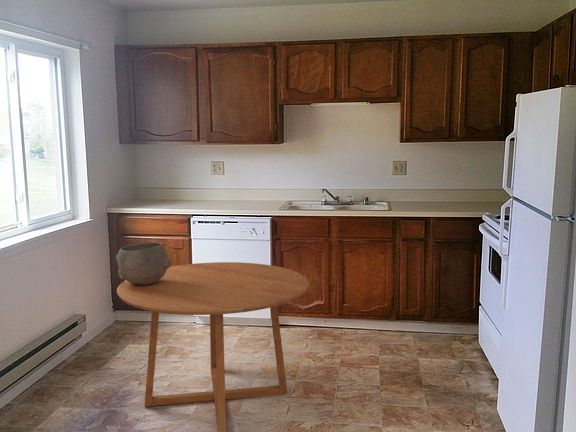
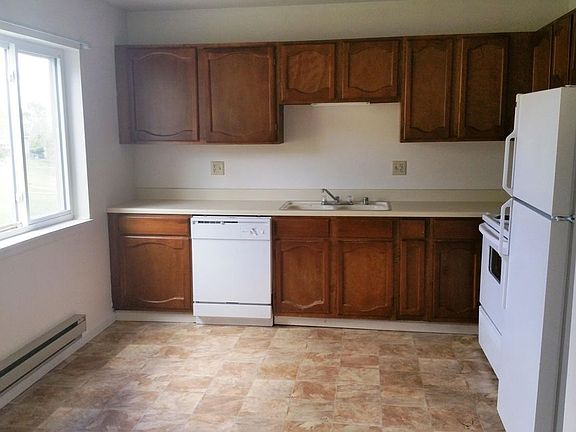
- dining table [116,261,310,432]
- bowl [114,241,172,285]
